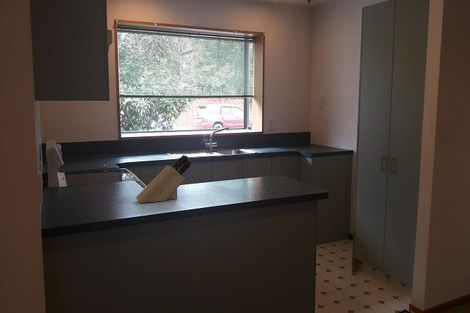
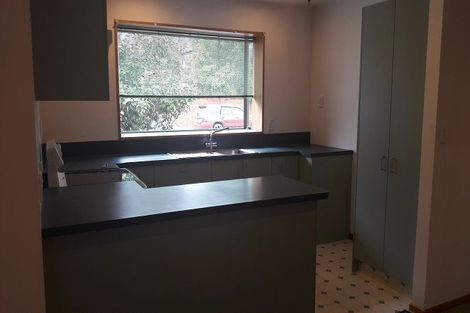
- knife block [135,154,192,204]
